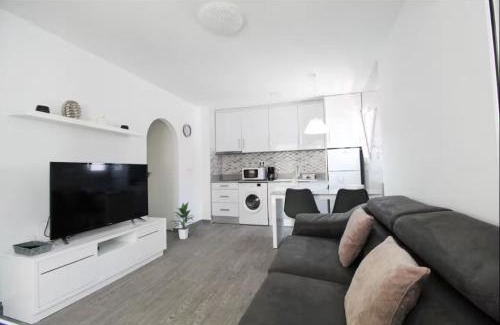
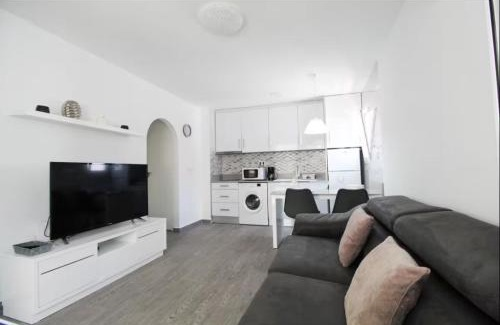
- indoor plant [170,201,197,240]
